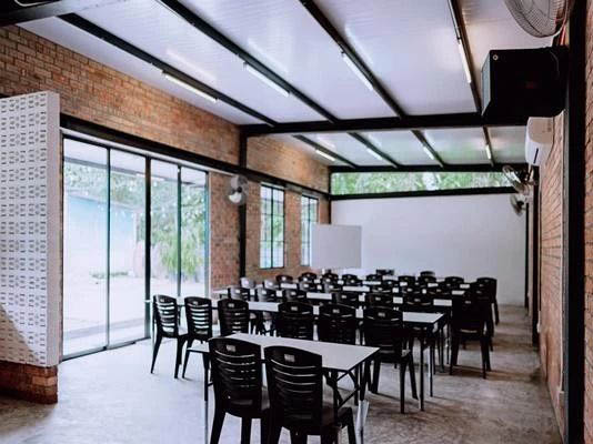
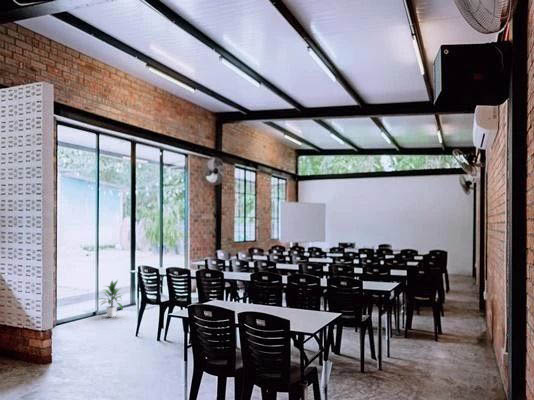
+ indoor plant [96,279,125,318]
